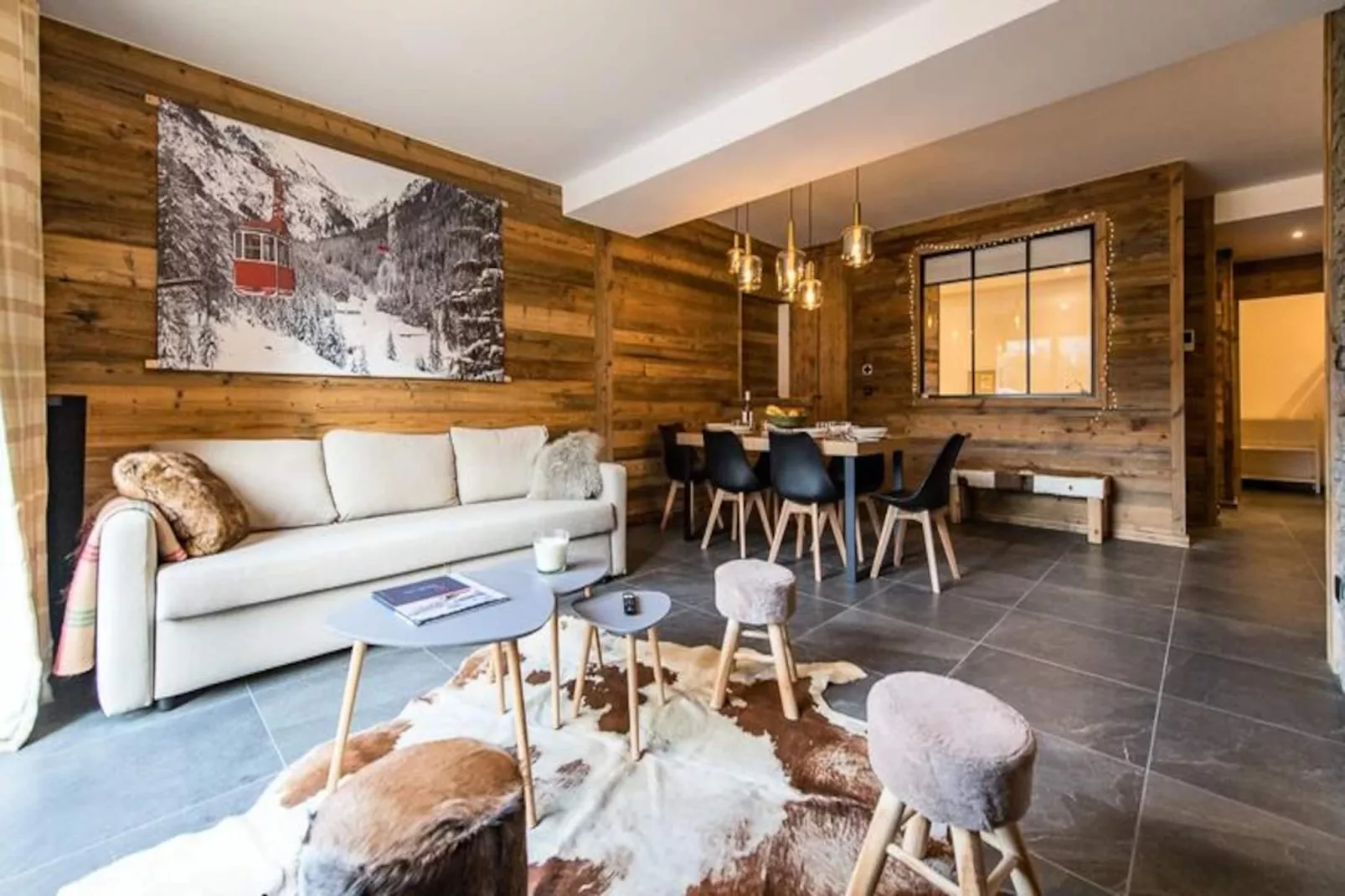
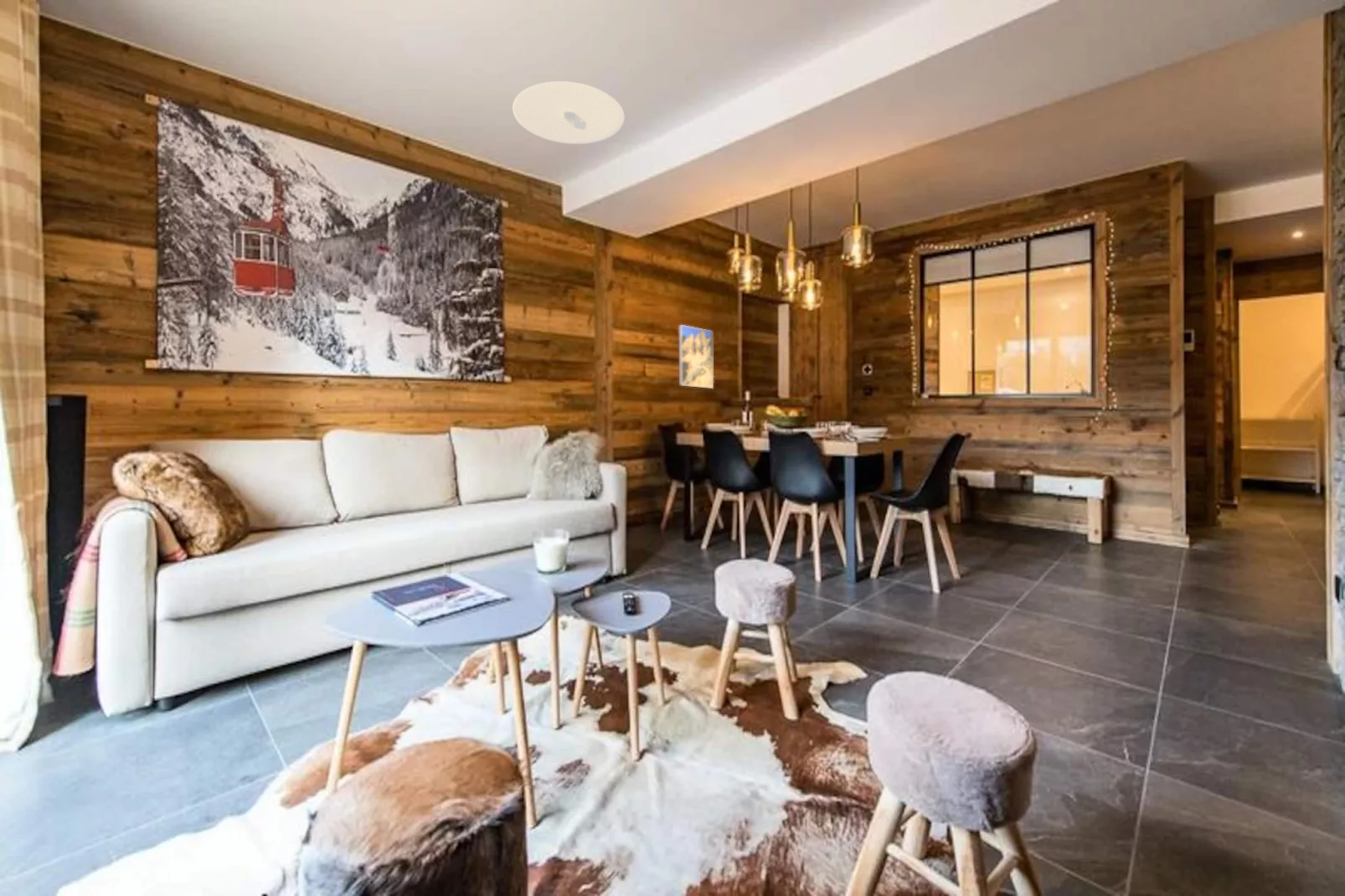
+ ceiling light [512,80,625,145]
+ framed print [678,324,714,389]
